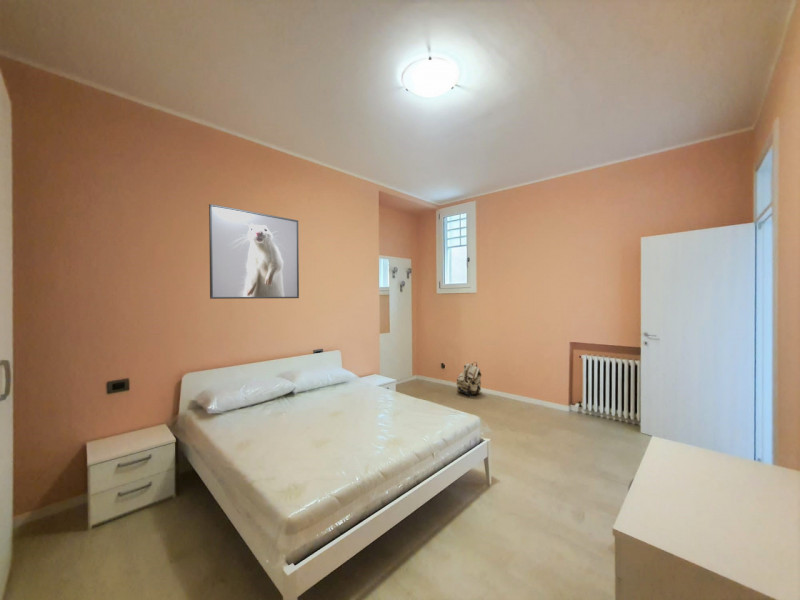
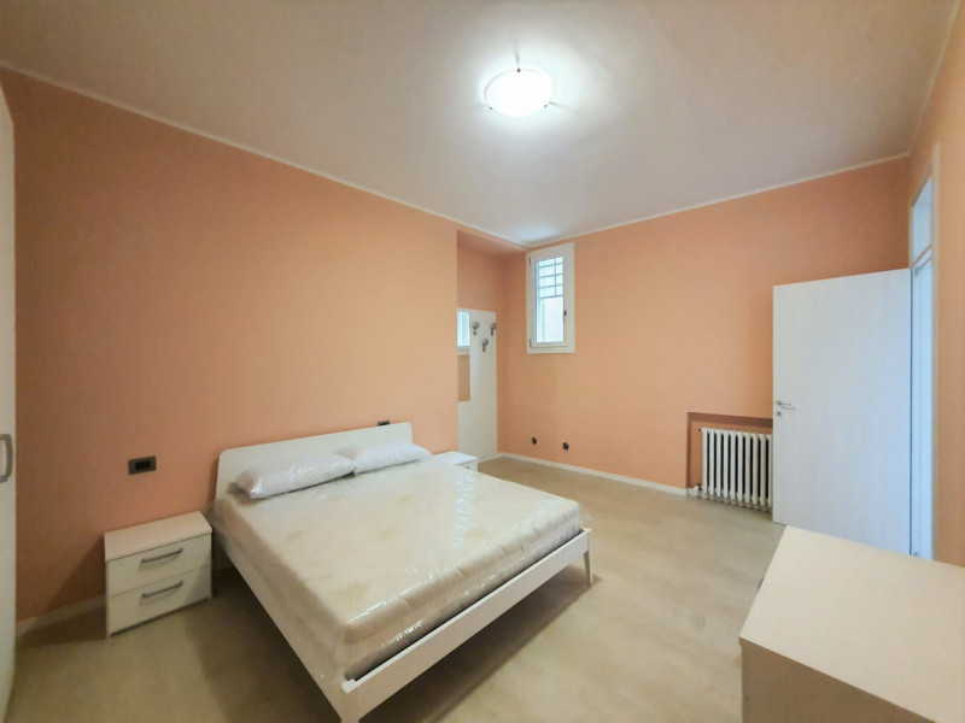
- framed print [208,203,300,300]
- backpack [456,361,482,397]
